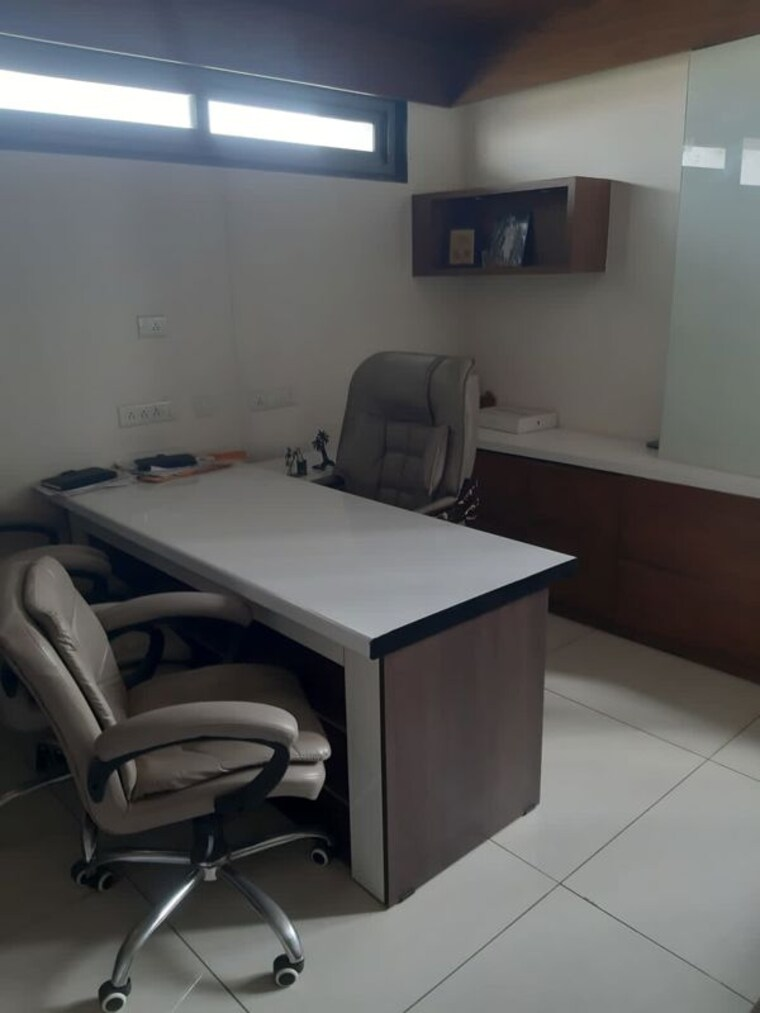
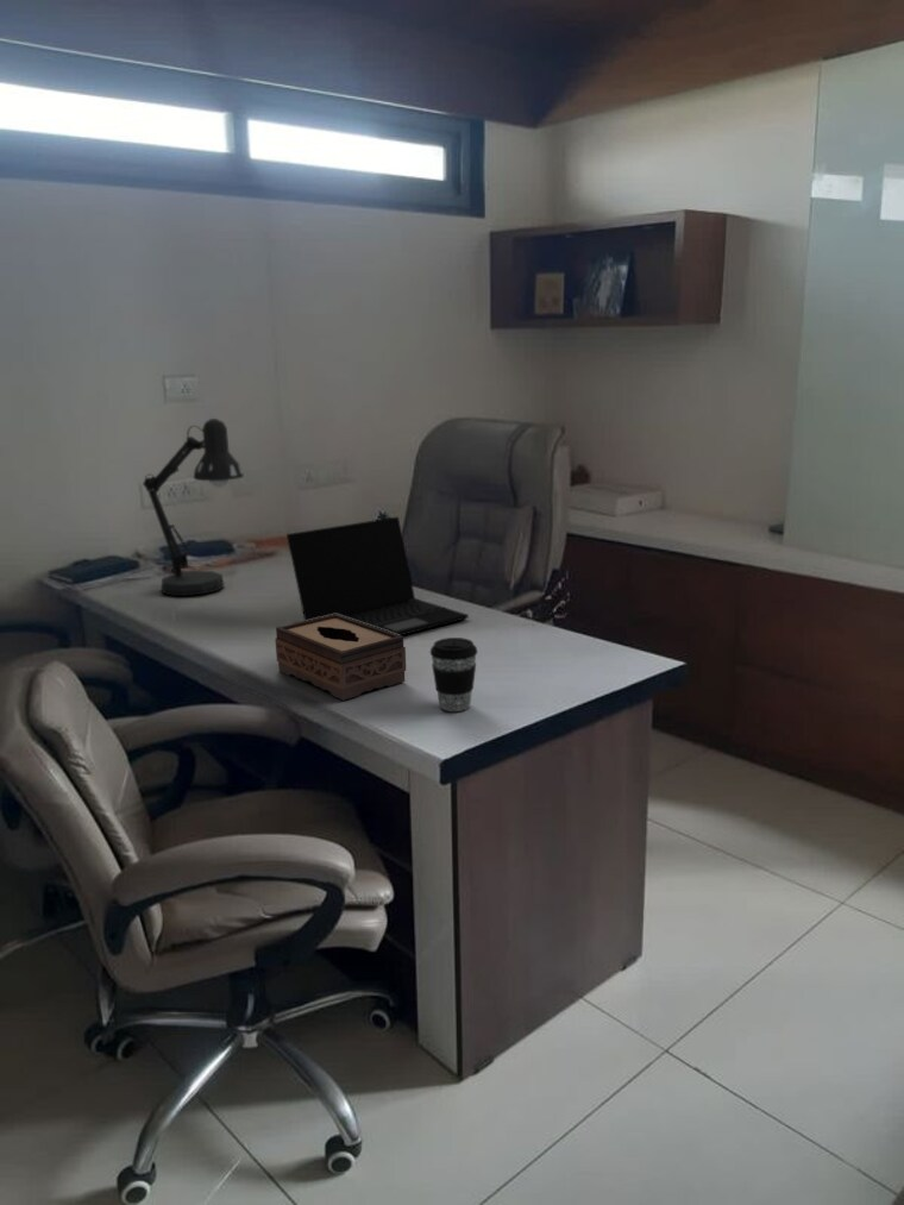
+ coffee cup [429,636,478,713]
+ laptop [285,515,470,636]
+ desk lamp [142,418,245,597]
+ tissue box [274,614,407,702]
